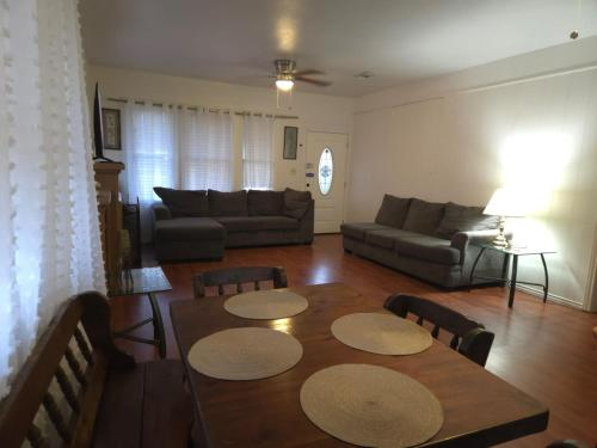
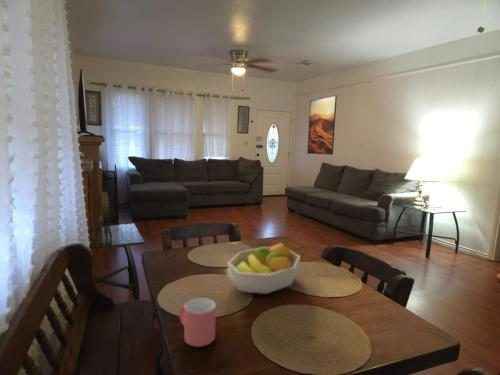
+ fruit bowl [227,242,301,295]
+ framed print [306,94,338,156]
+ mug [178,297,217,348]
